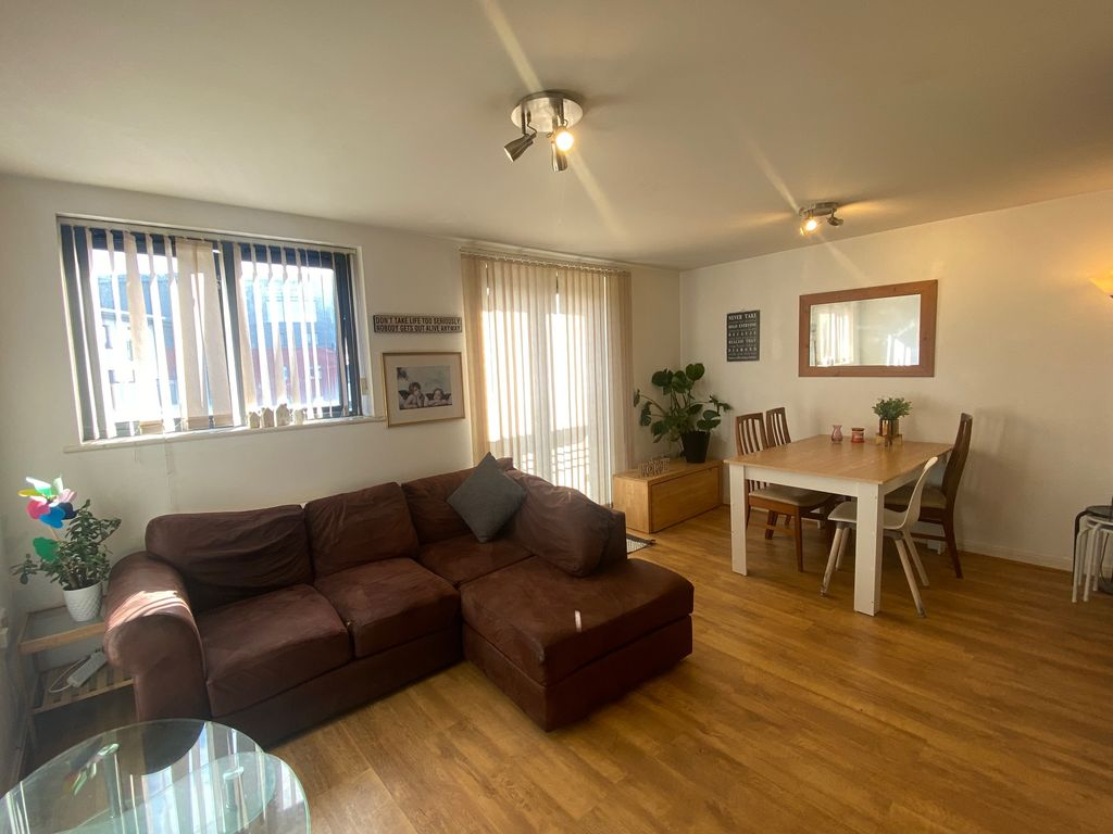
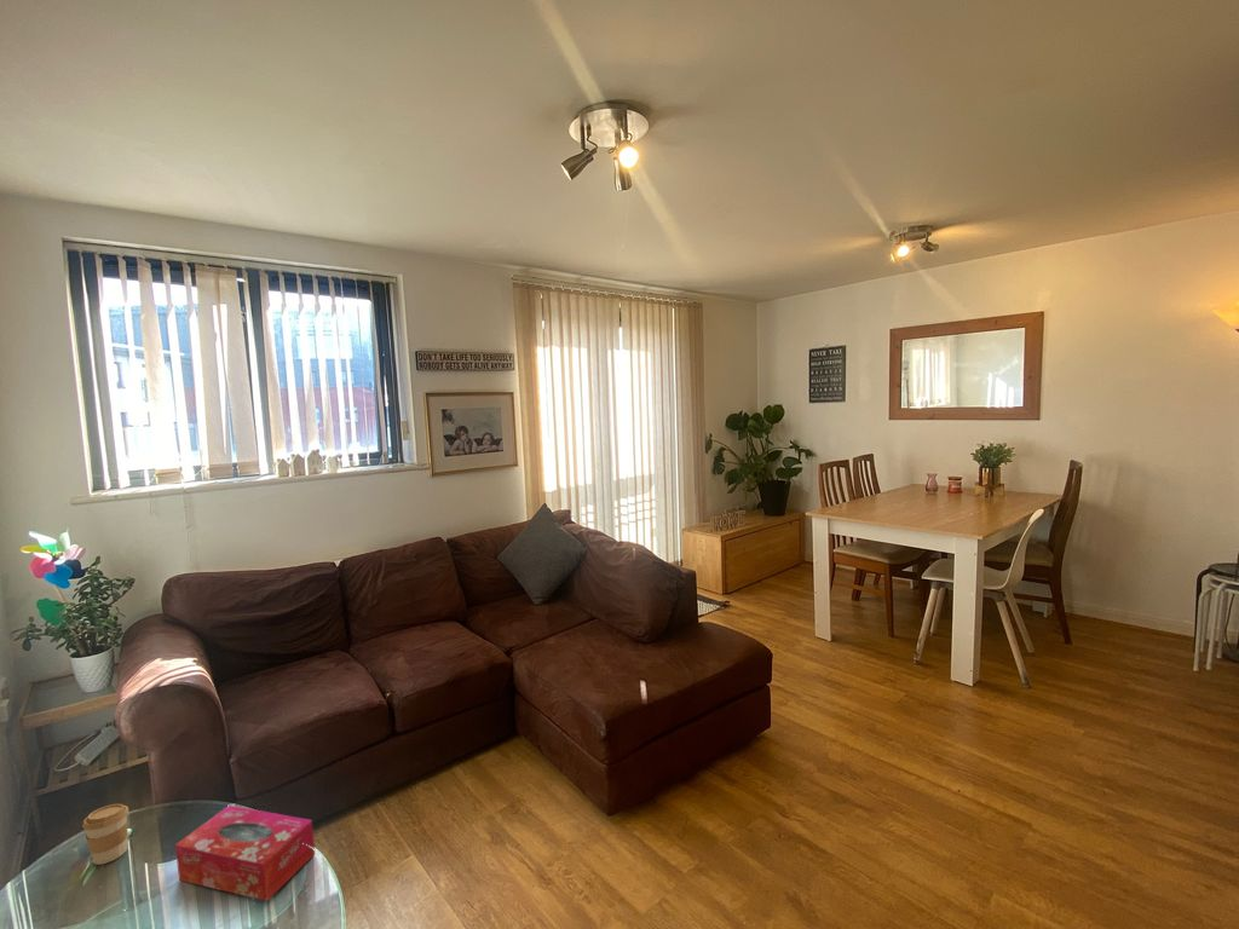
+ coffee cup [81,803,129,866]
+ tissue box [174,804,316,902]
